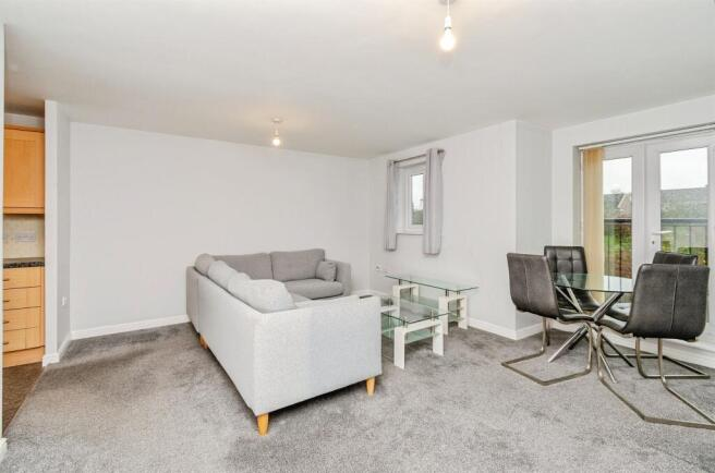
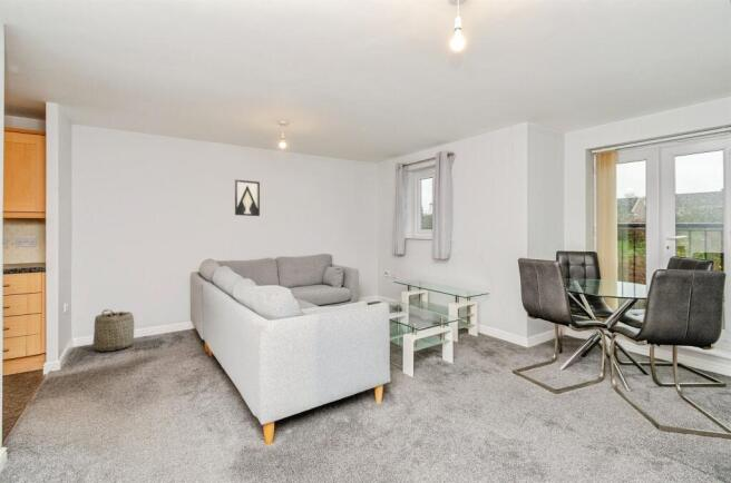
+ basket [92,308,135,352]
+ wall art [234,178,261,217]
